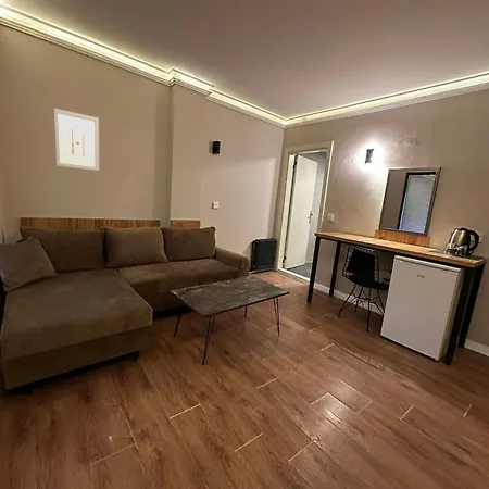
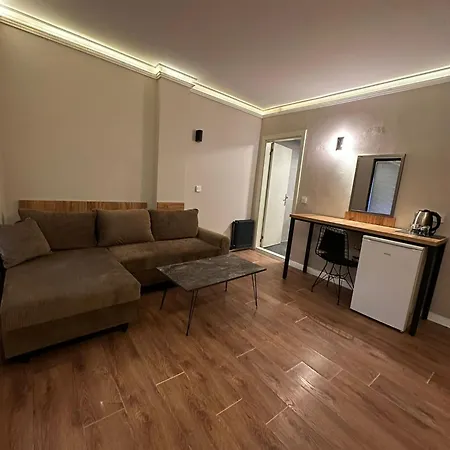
- wall art [53,108,100,172]
